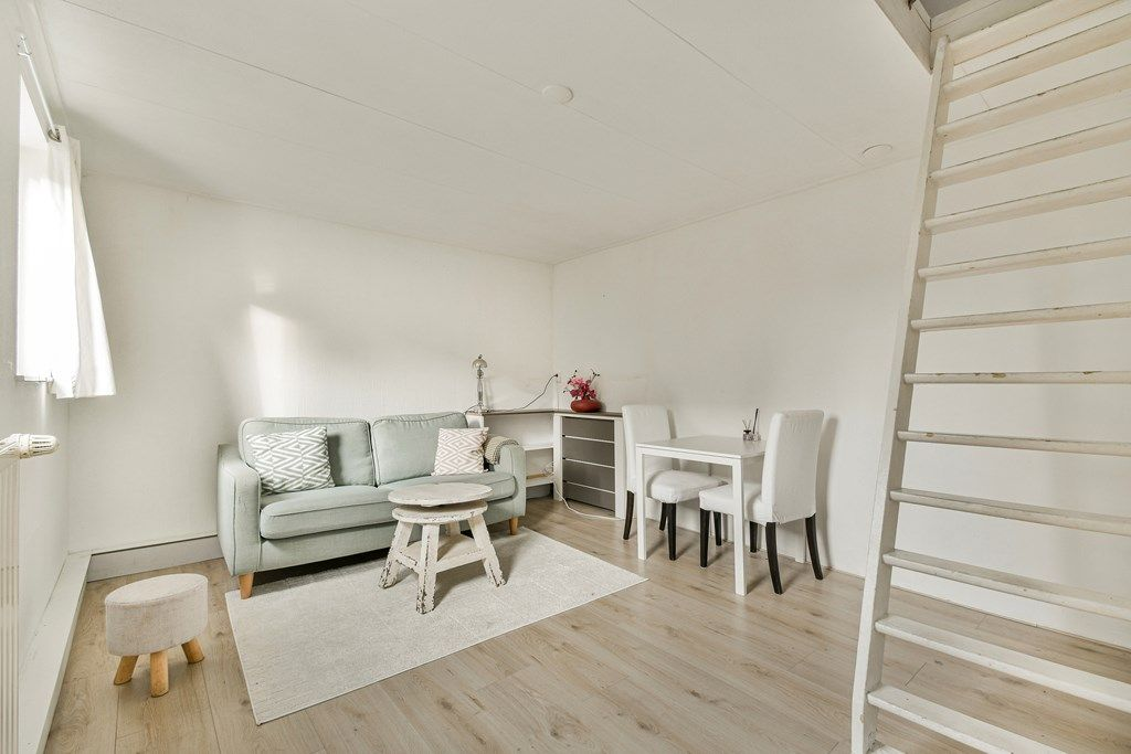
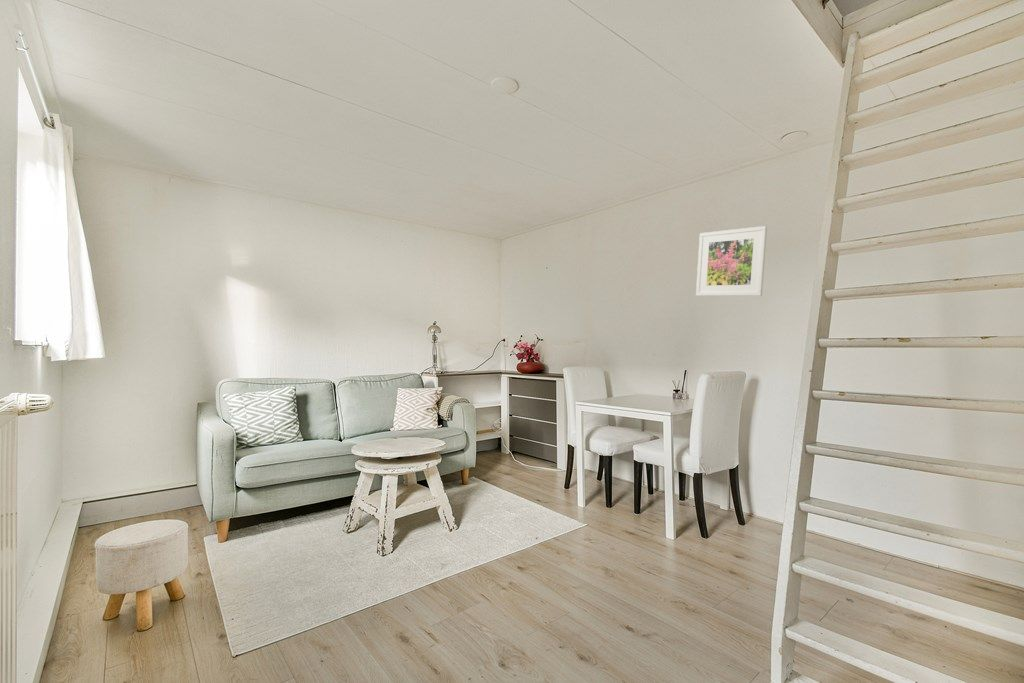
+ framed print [695,225,768,297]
